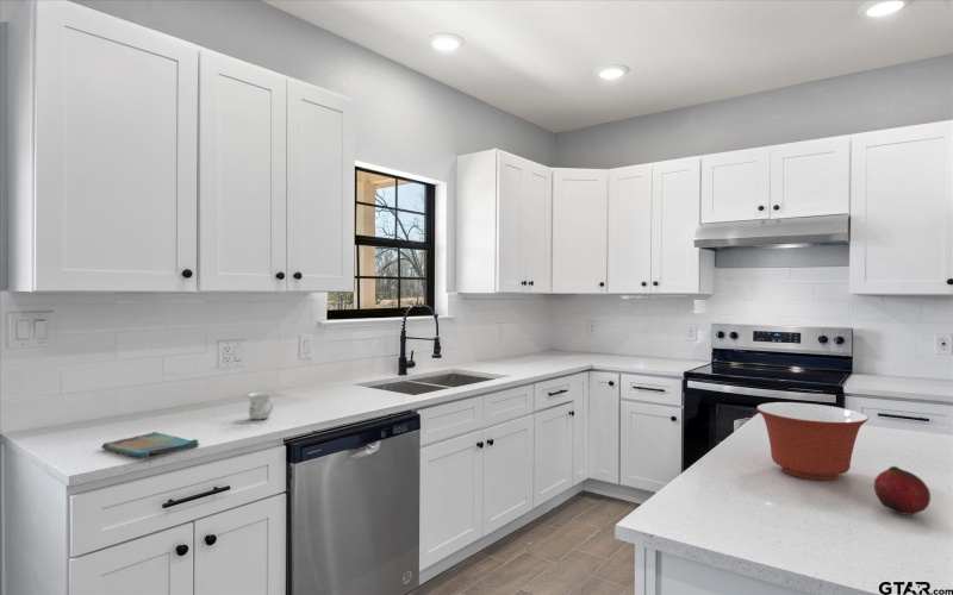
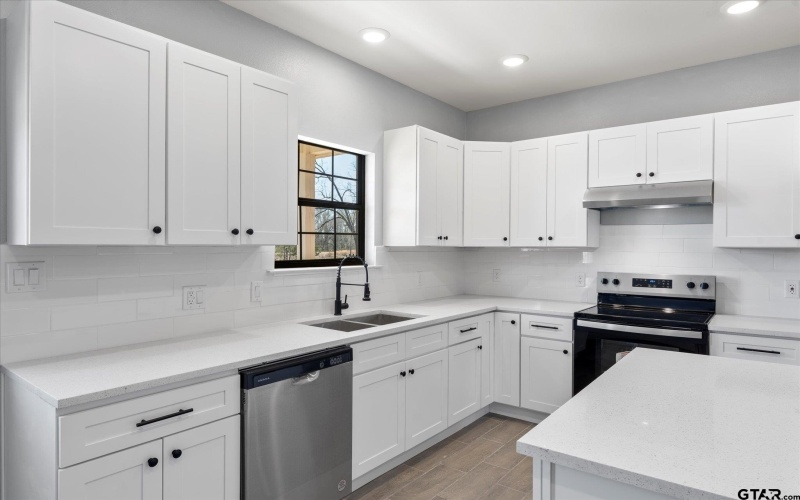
- fruit [873,465,932,516]
- mixing bowl [755,401,870,481]
- dish towel [100,431,201,461]
- mug [247,392,274,420]
